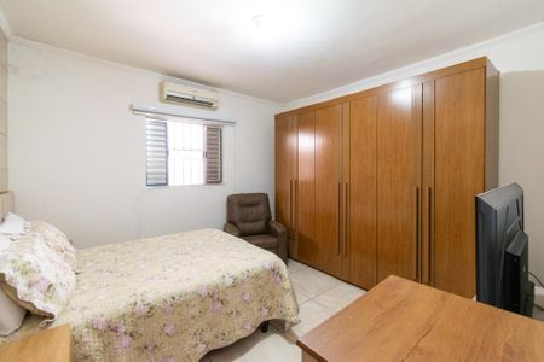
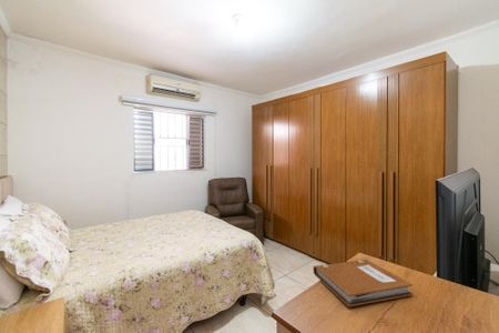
+ notebook [313,259,414,307]
